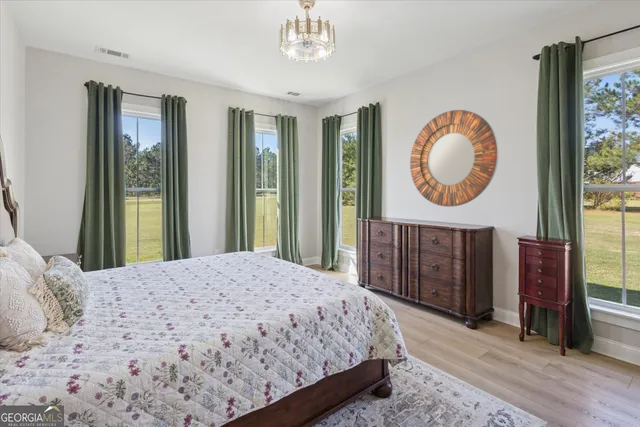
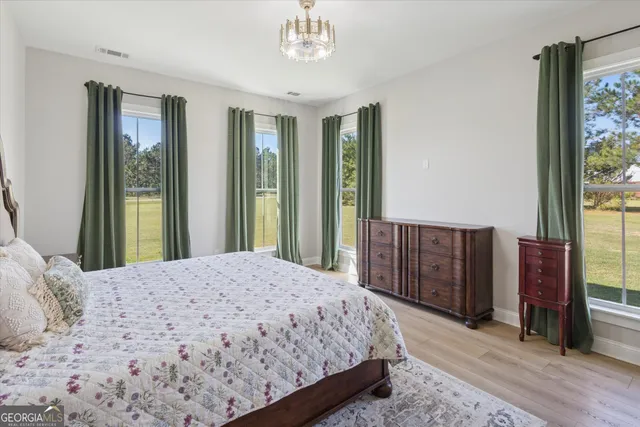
- home mirror [409,109,500,208]
